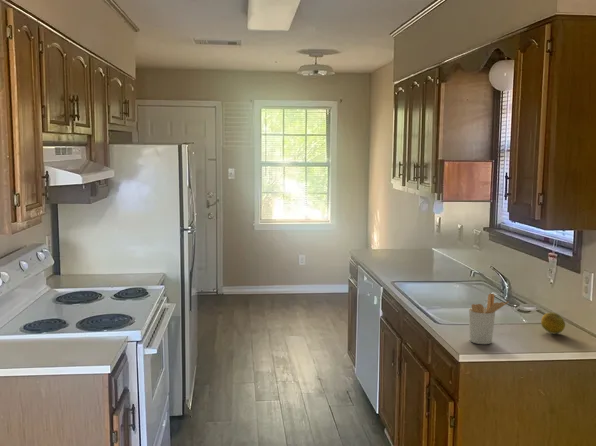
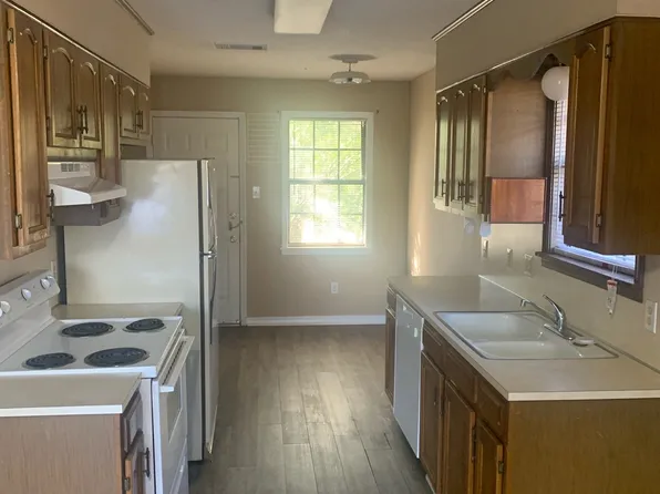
- fruit [540,311,566,335]
- utensil holder [468,292,510,345]
